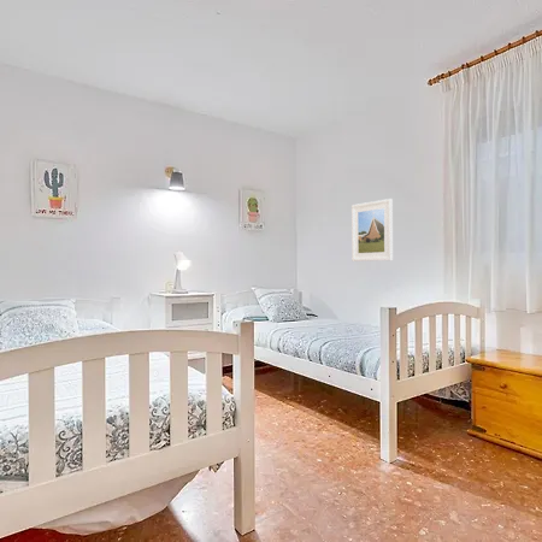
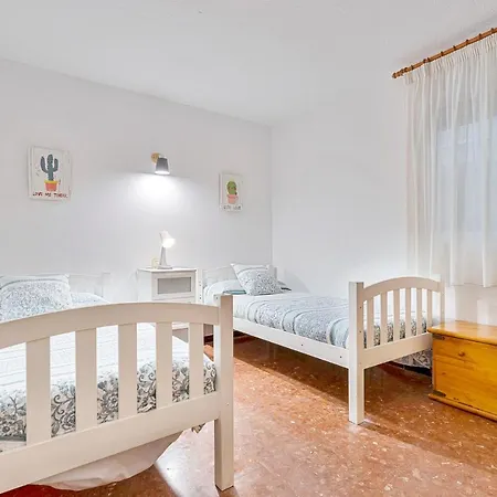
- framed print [350,198,394,263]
